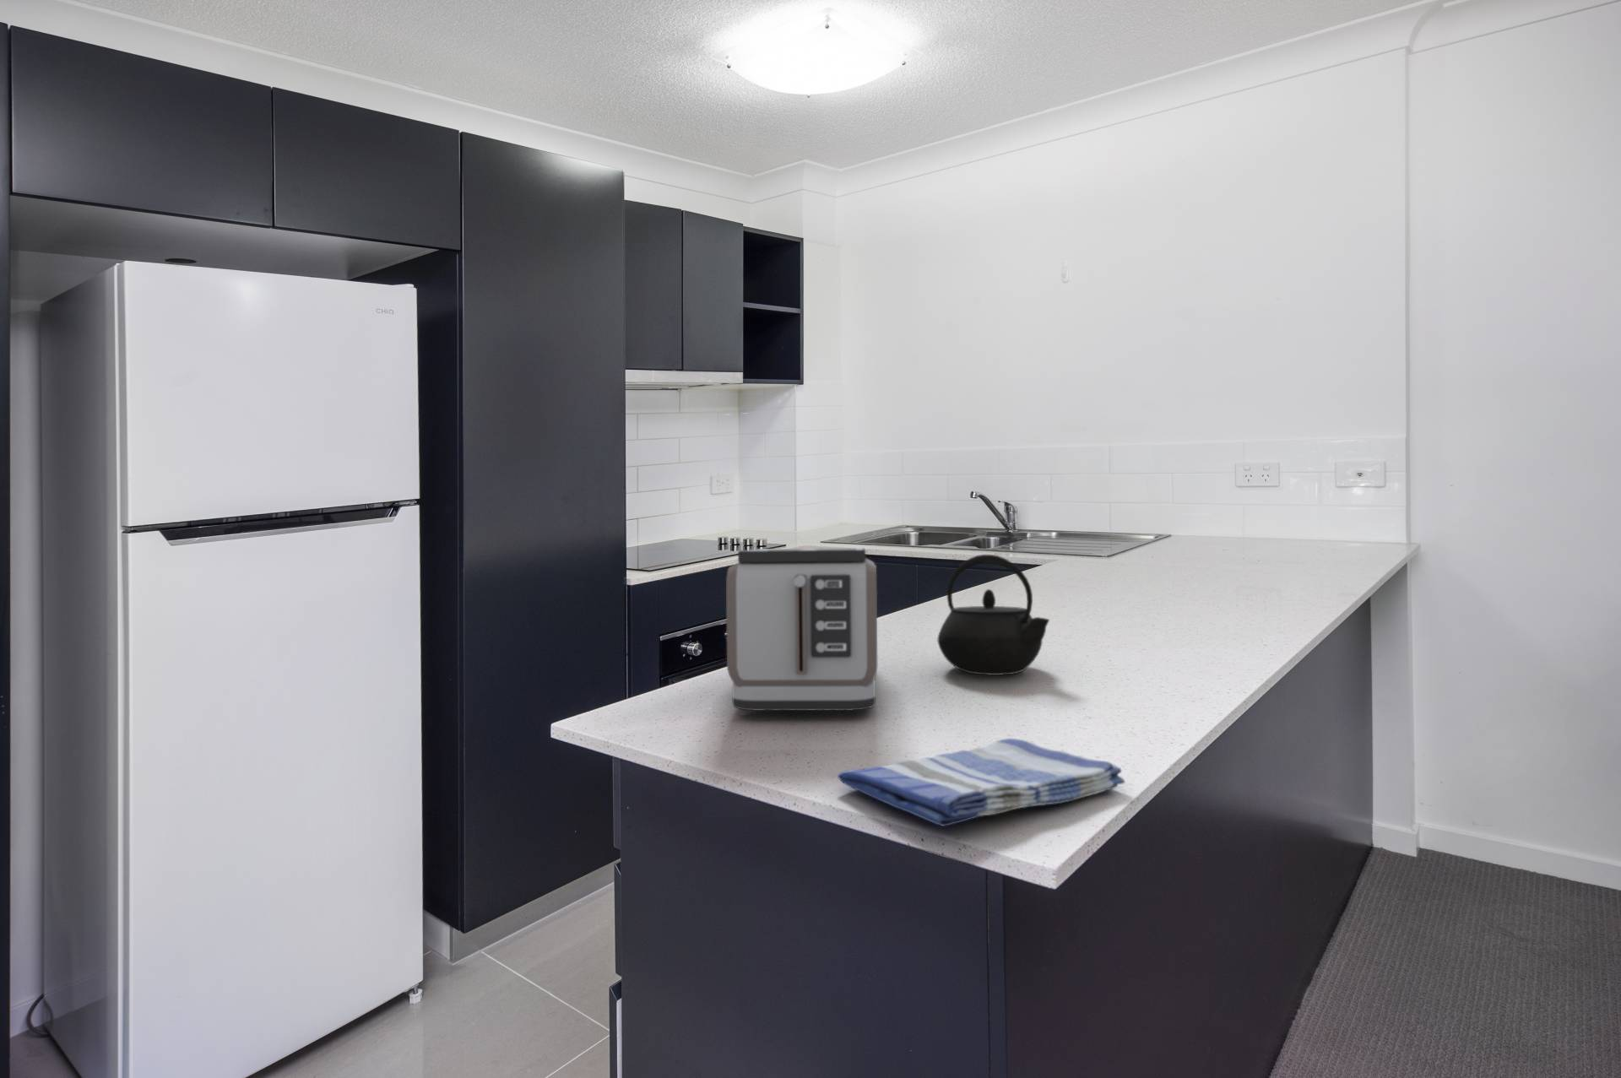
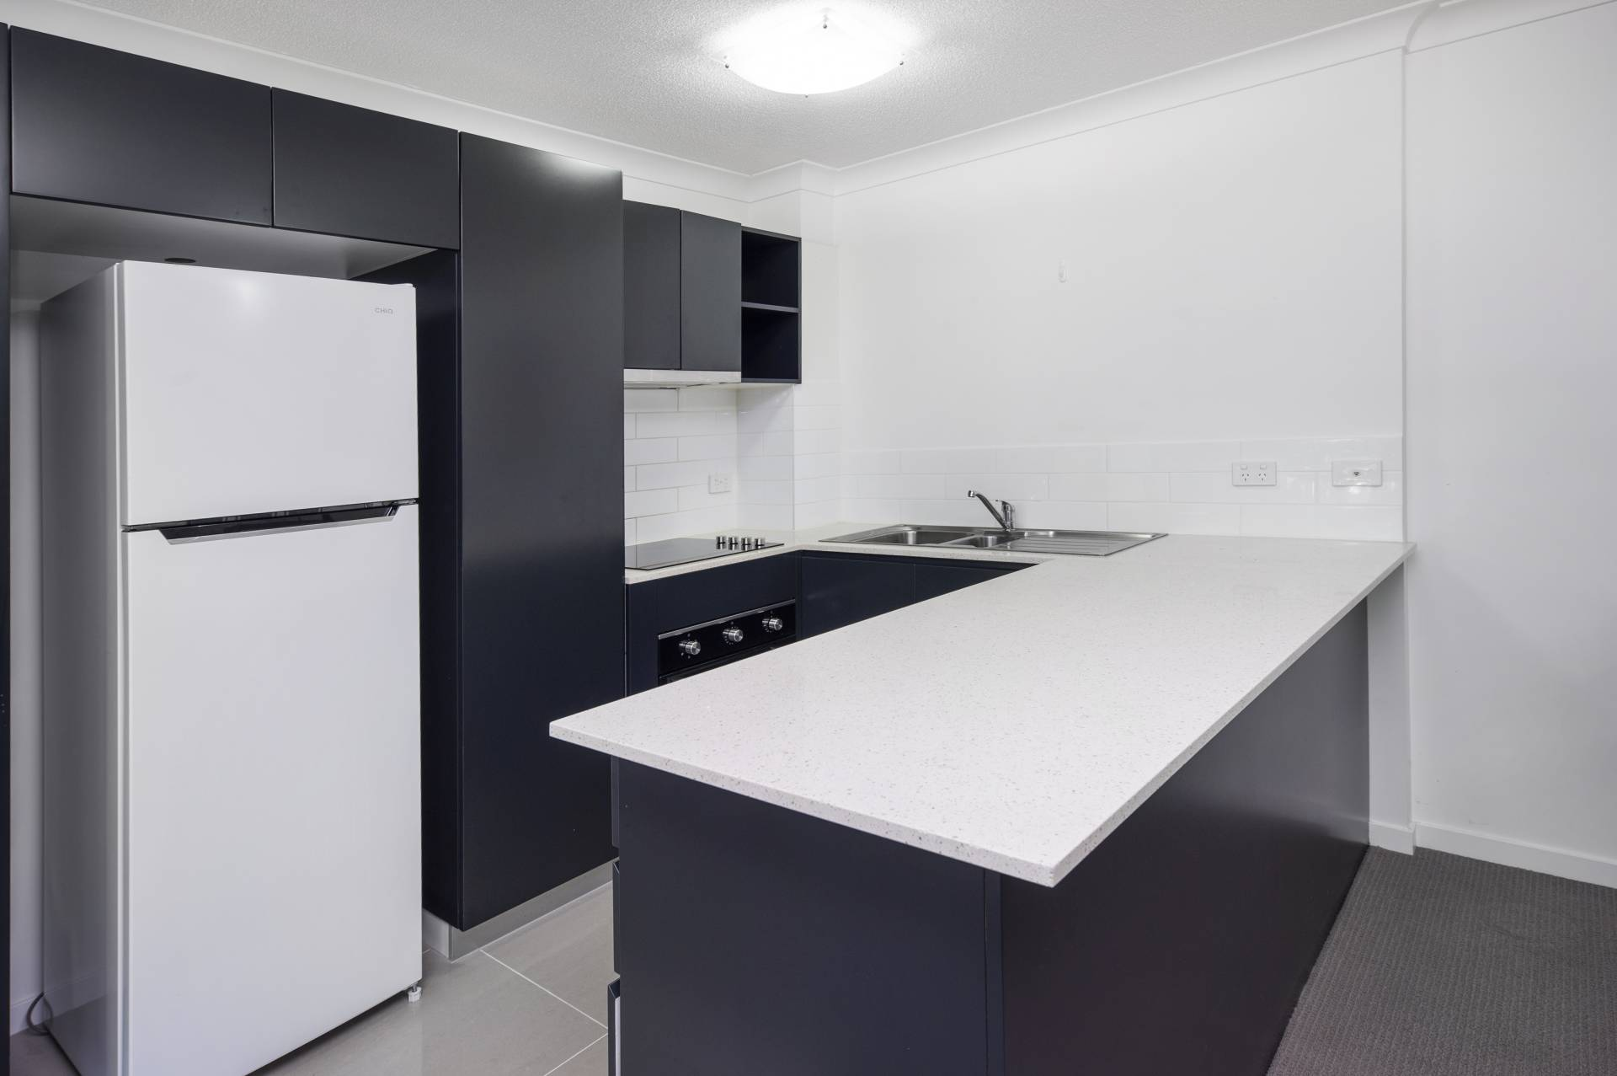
- kettle [937,553,1051,676]
- dish towel [836,738,1126,828]
- toaster [726,547,878,711]
